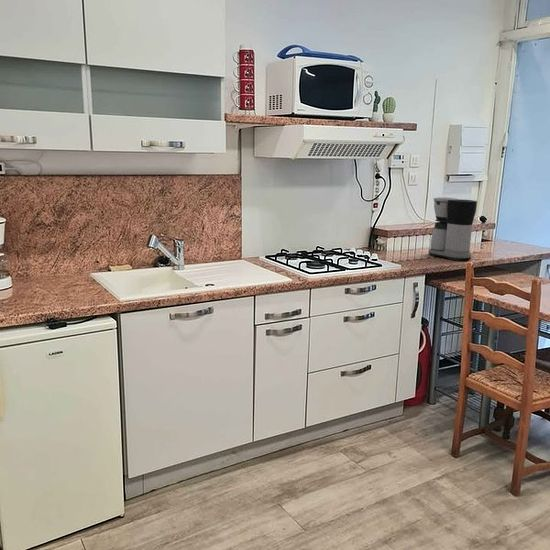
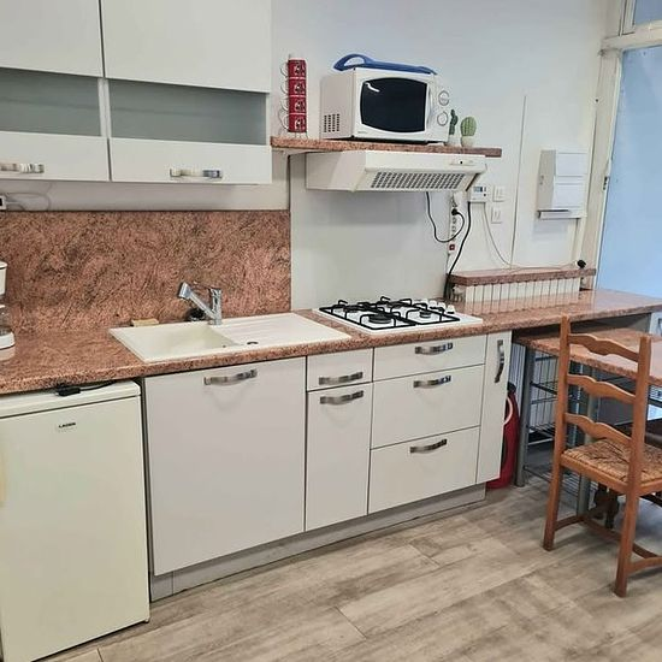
- coffee maker [428,196,478,261]
